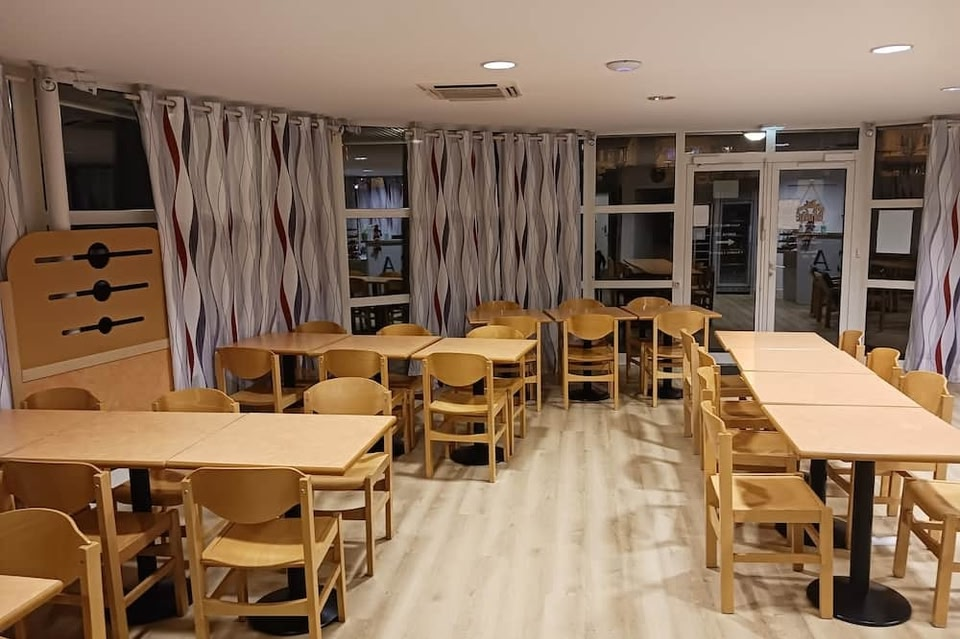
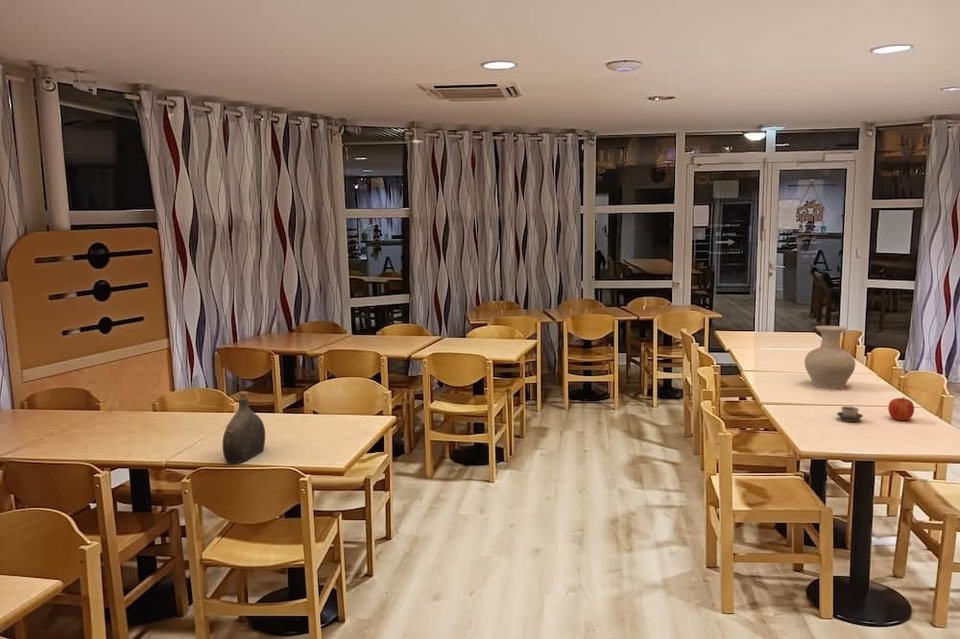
+ vase [804,325,856,390]
+ water jug [222,391,266,464]
+ cup [836,405,864,423]
+ fruit [887,396,915,421]
